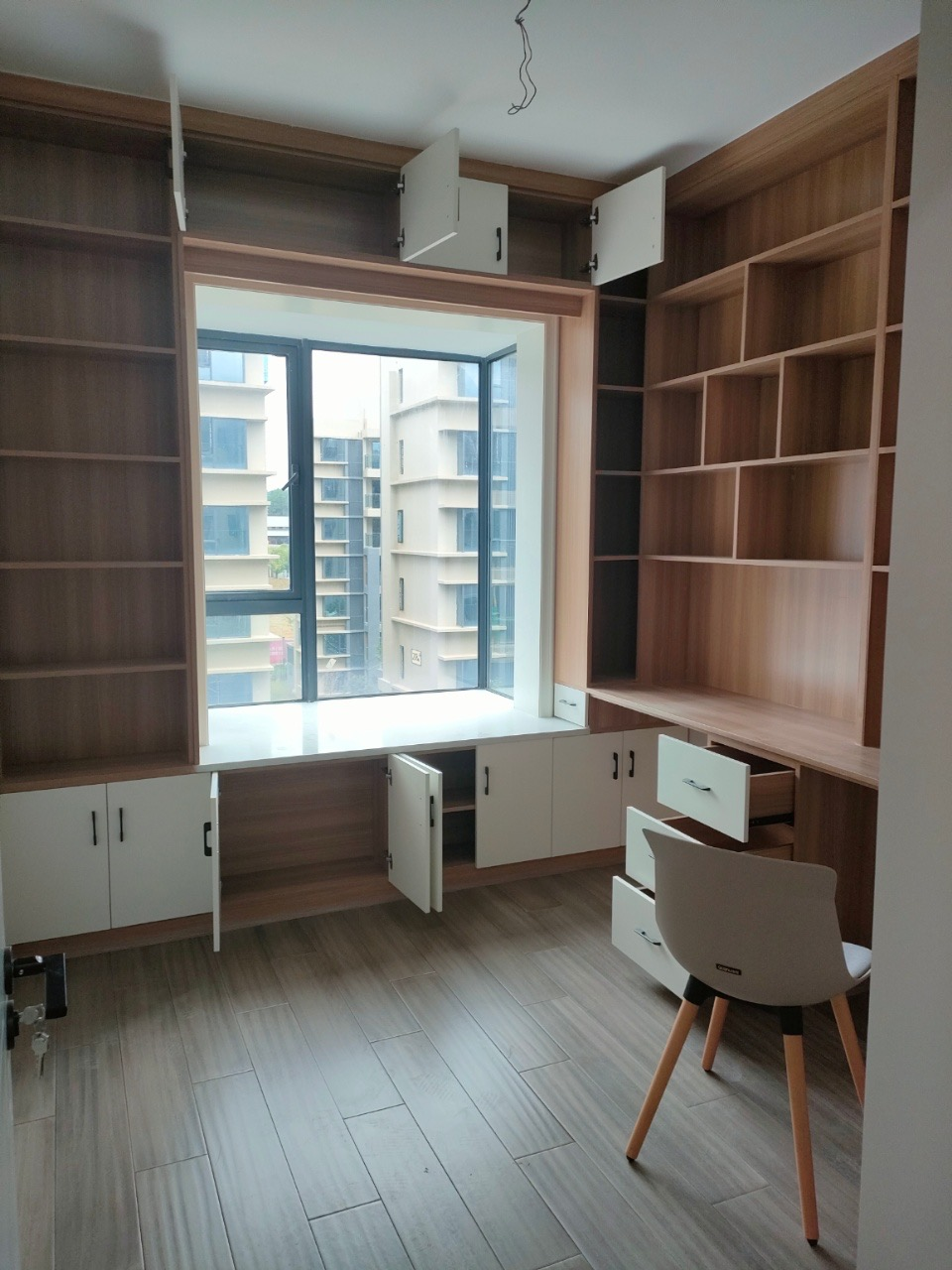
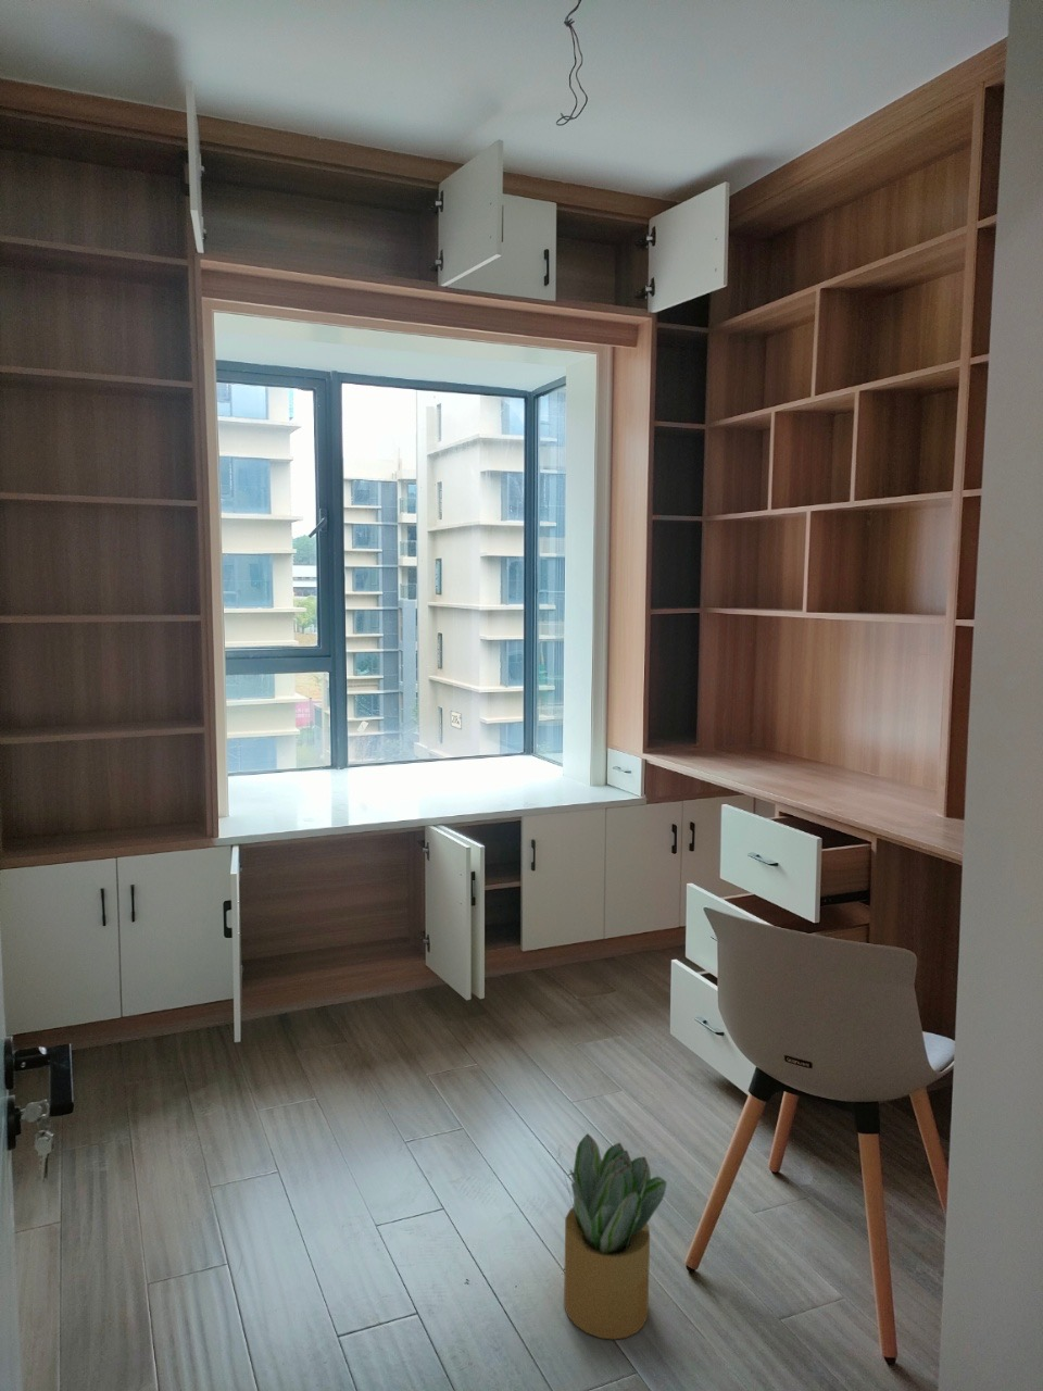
+ potted plant [559,1133,668,1341]
